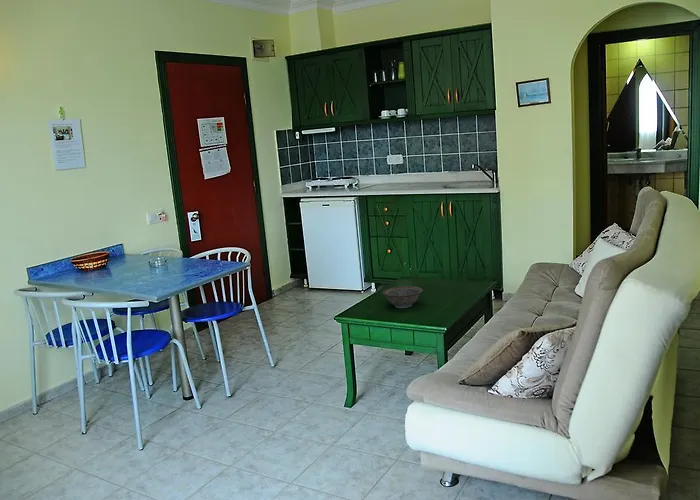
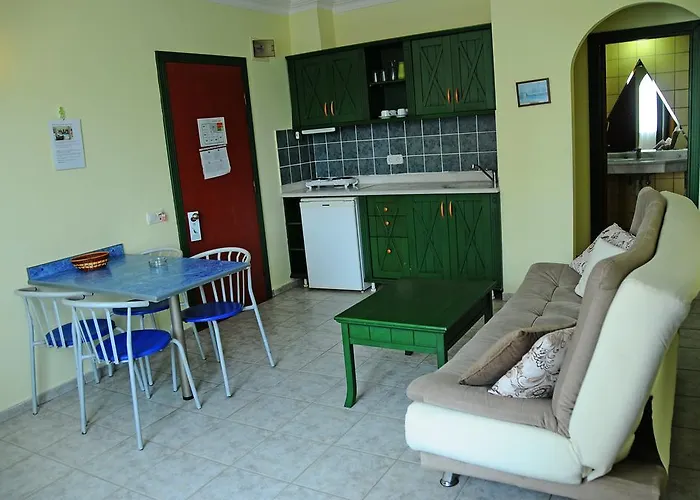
- decorative bowl [381,285,424,309]
